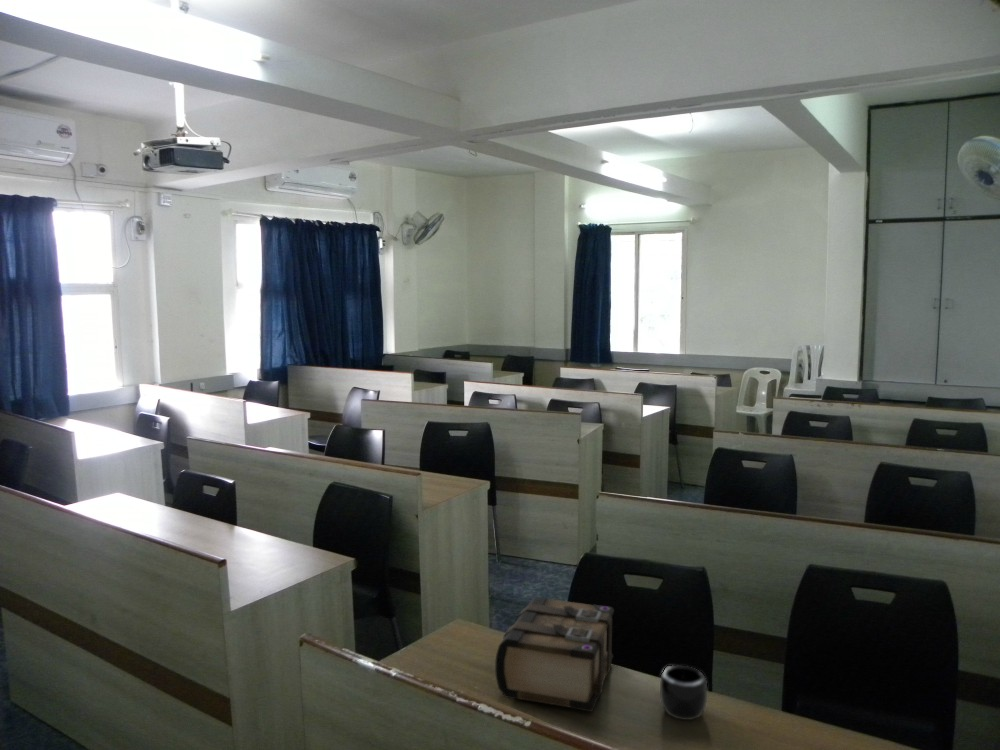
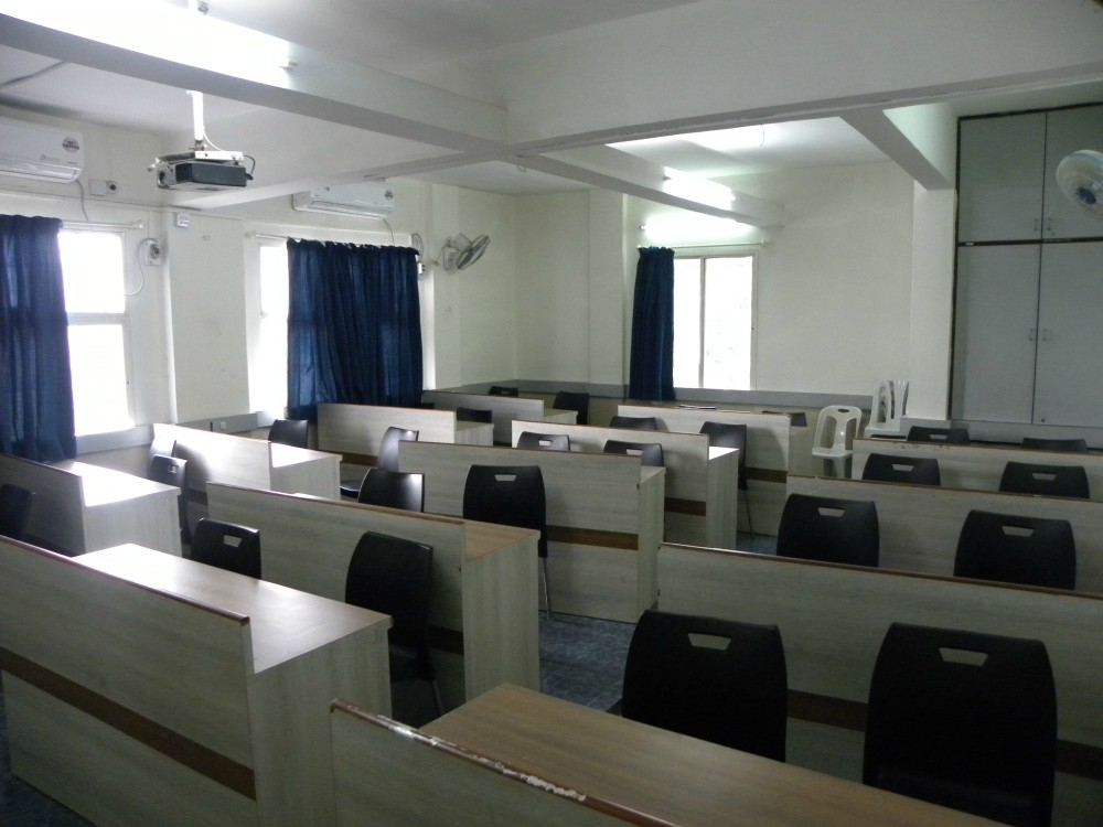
- book [494,596,615,713]
- mug [659,665,708,721]
